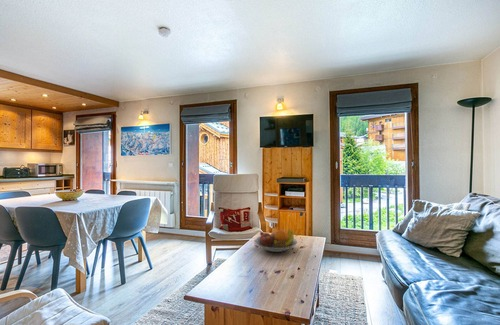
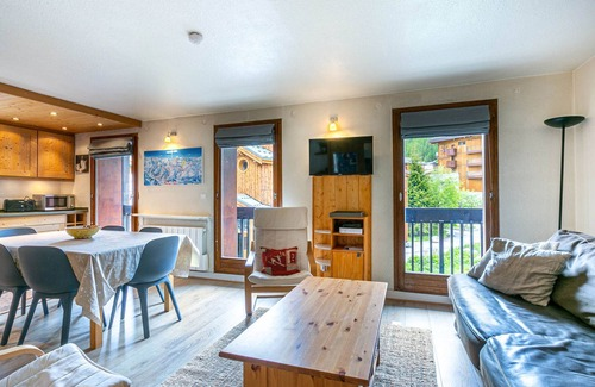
- fruit bowl [253,228,298,253]
